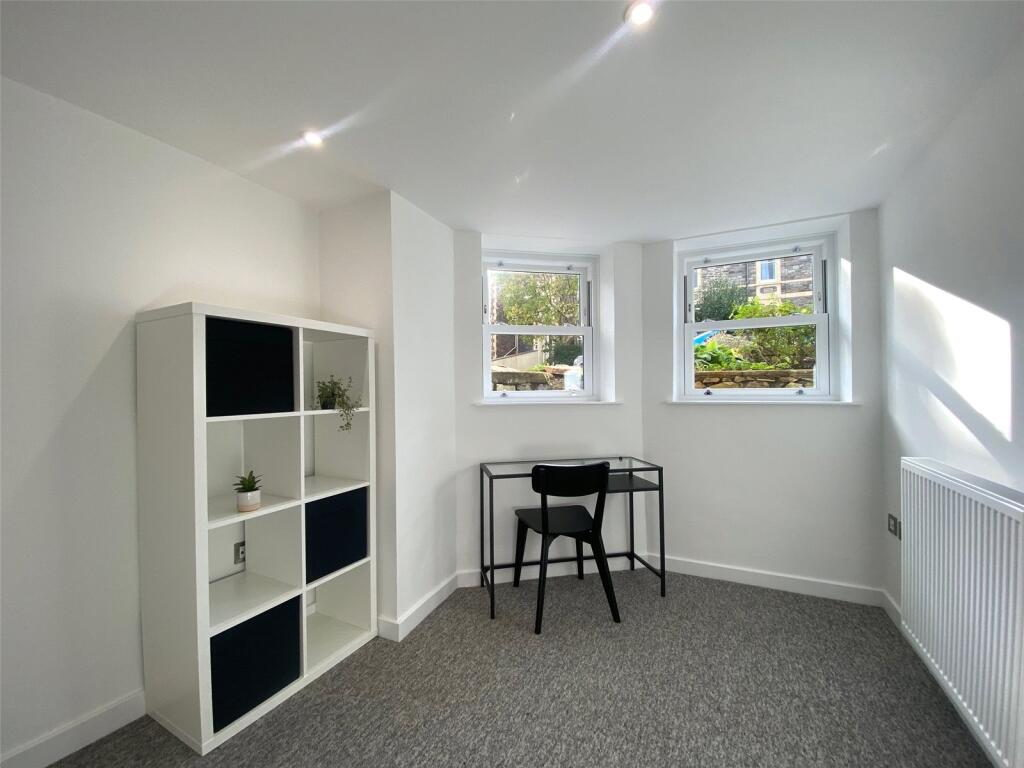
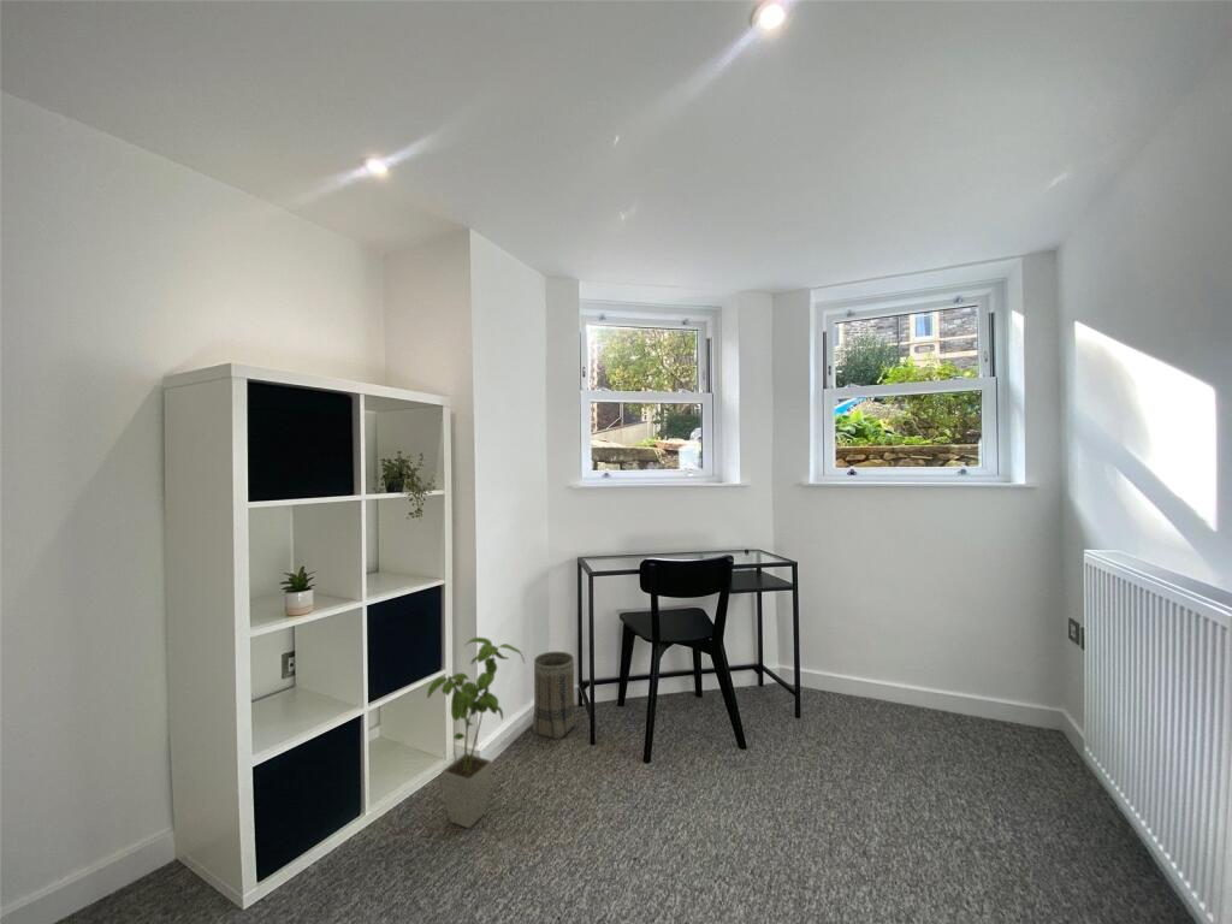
+ house plant [426,636,526,829]
+ basket [532,651,578,740]
